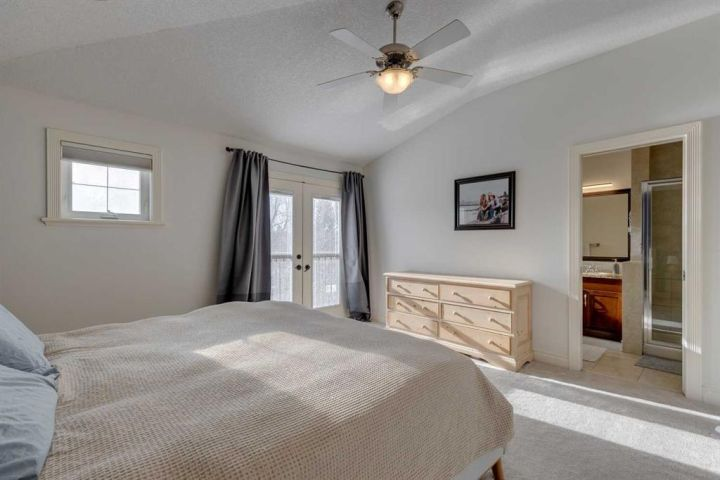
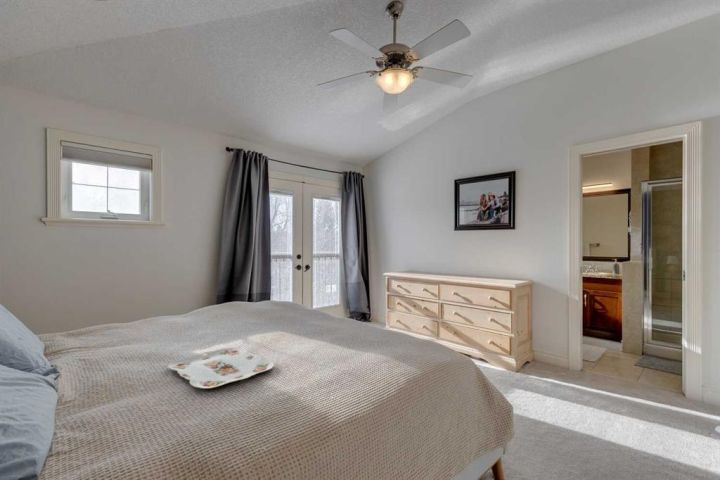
+ serving tray [167,346,275,390]
